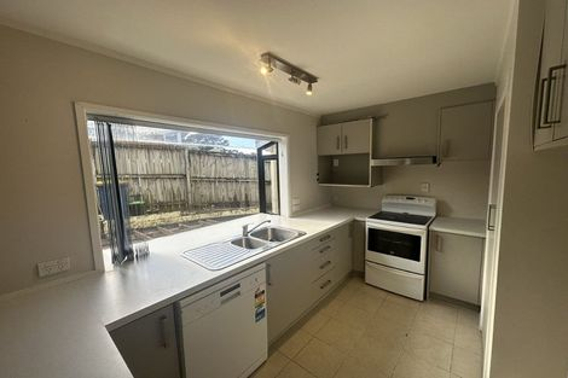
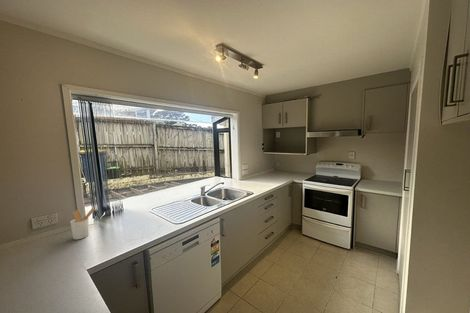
+ utensil holder [69,207,96,240]
